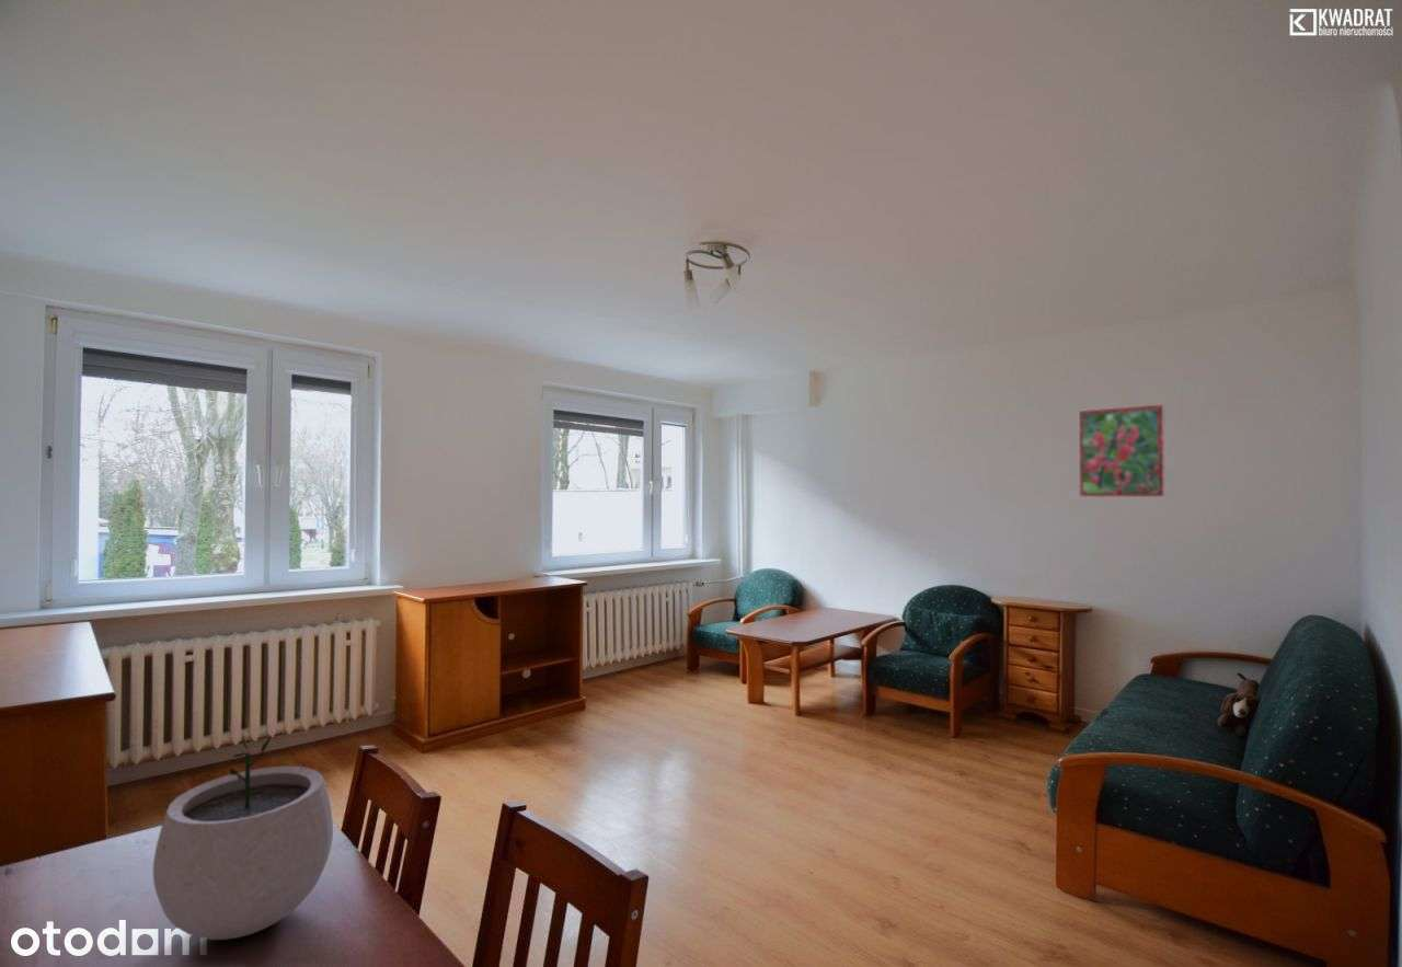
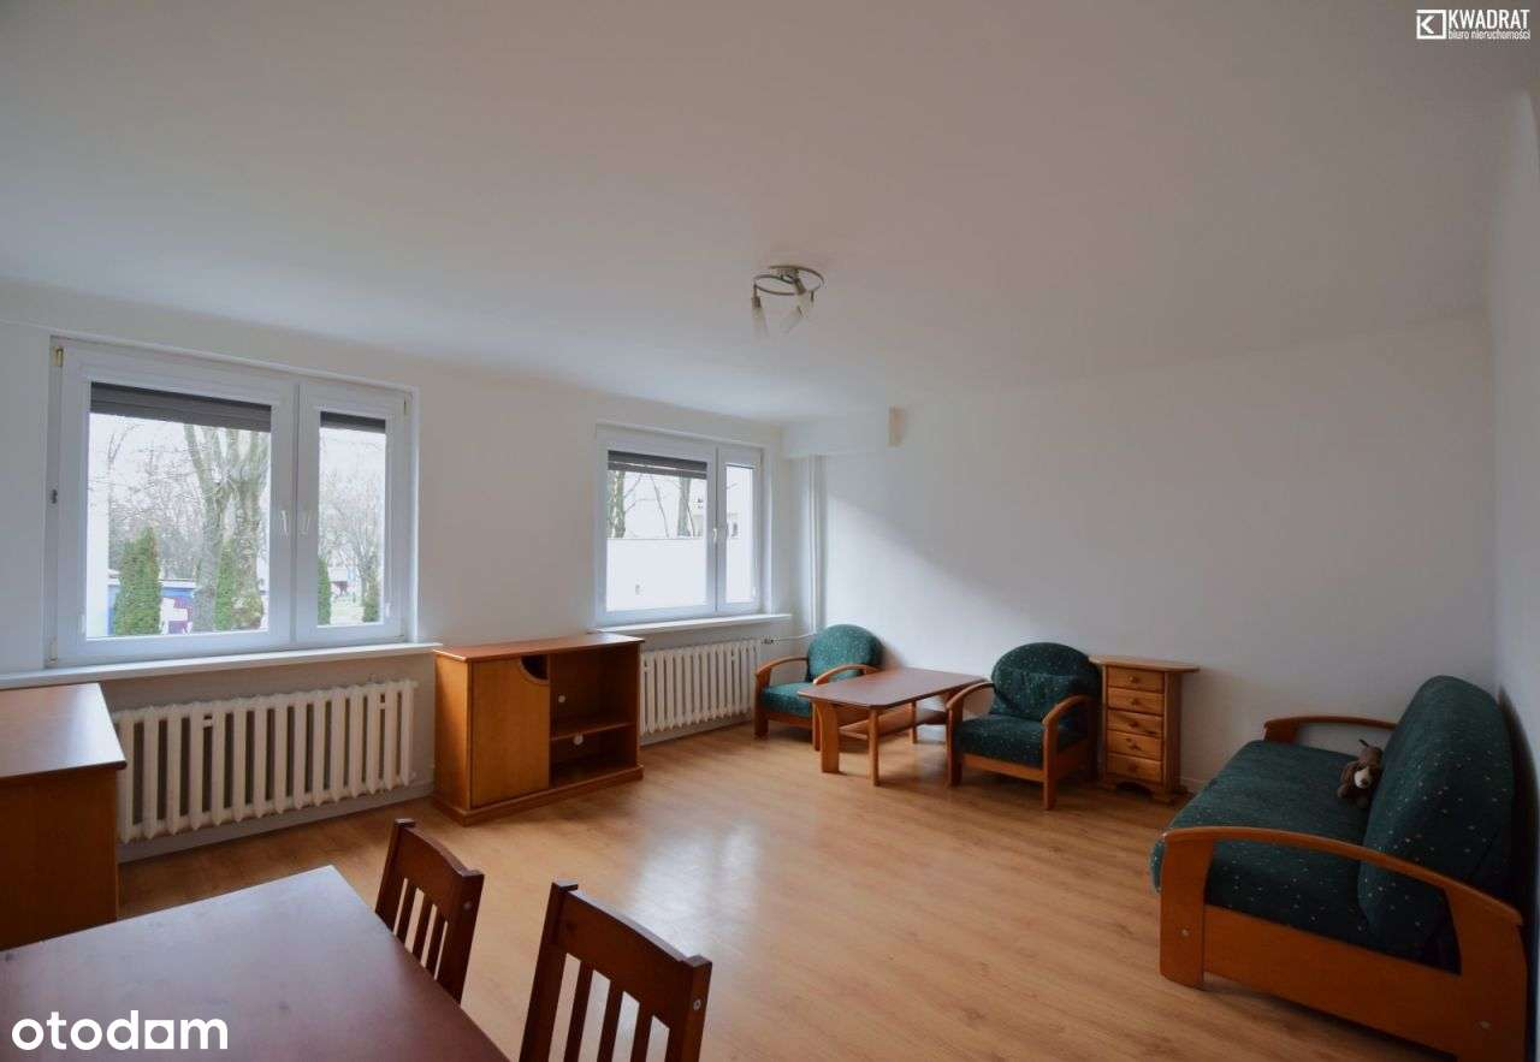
- plant pot [152,733,334,941]
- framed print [1078,403,1167,498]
